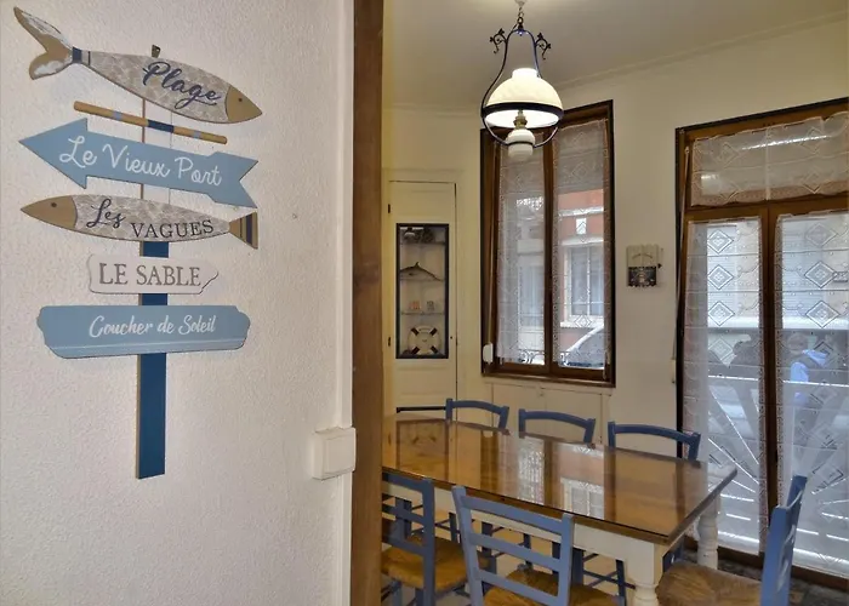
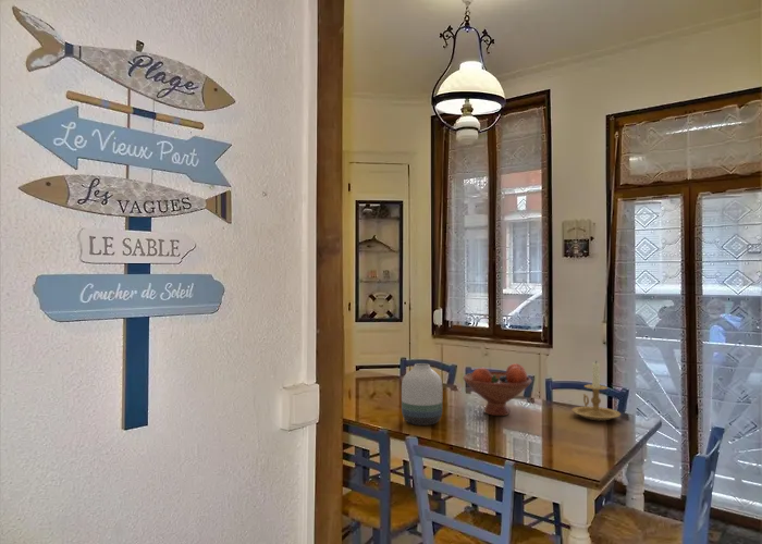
+ vase [401,362,443,426]
+ fruit bowl [463,362,533,417]
+ candle holder [570,360,622,421]
